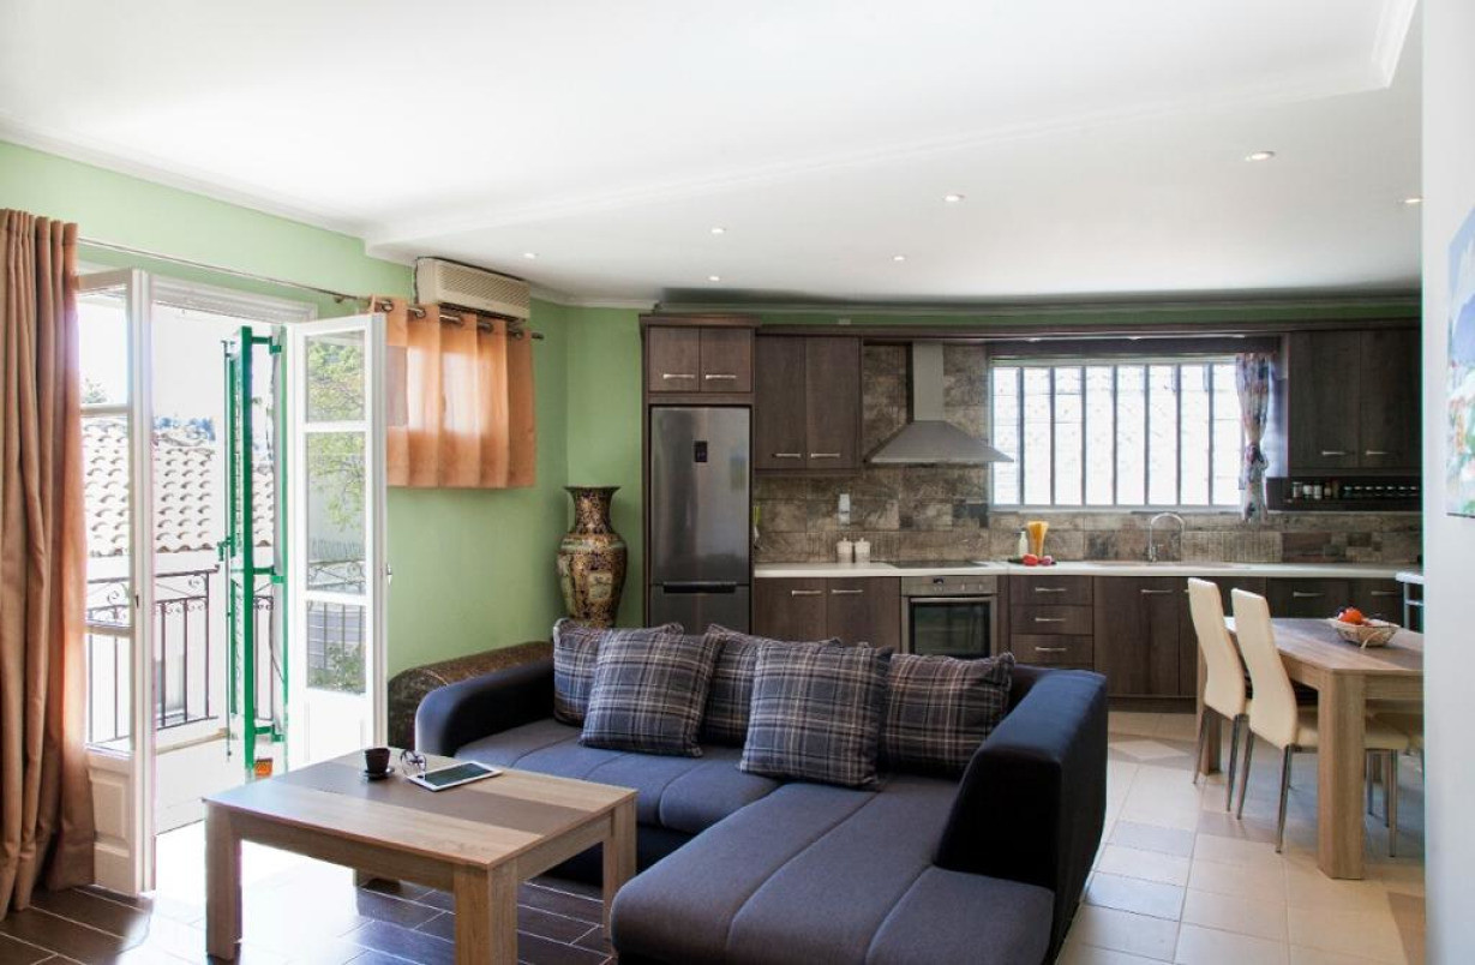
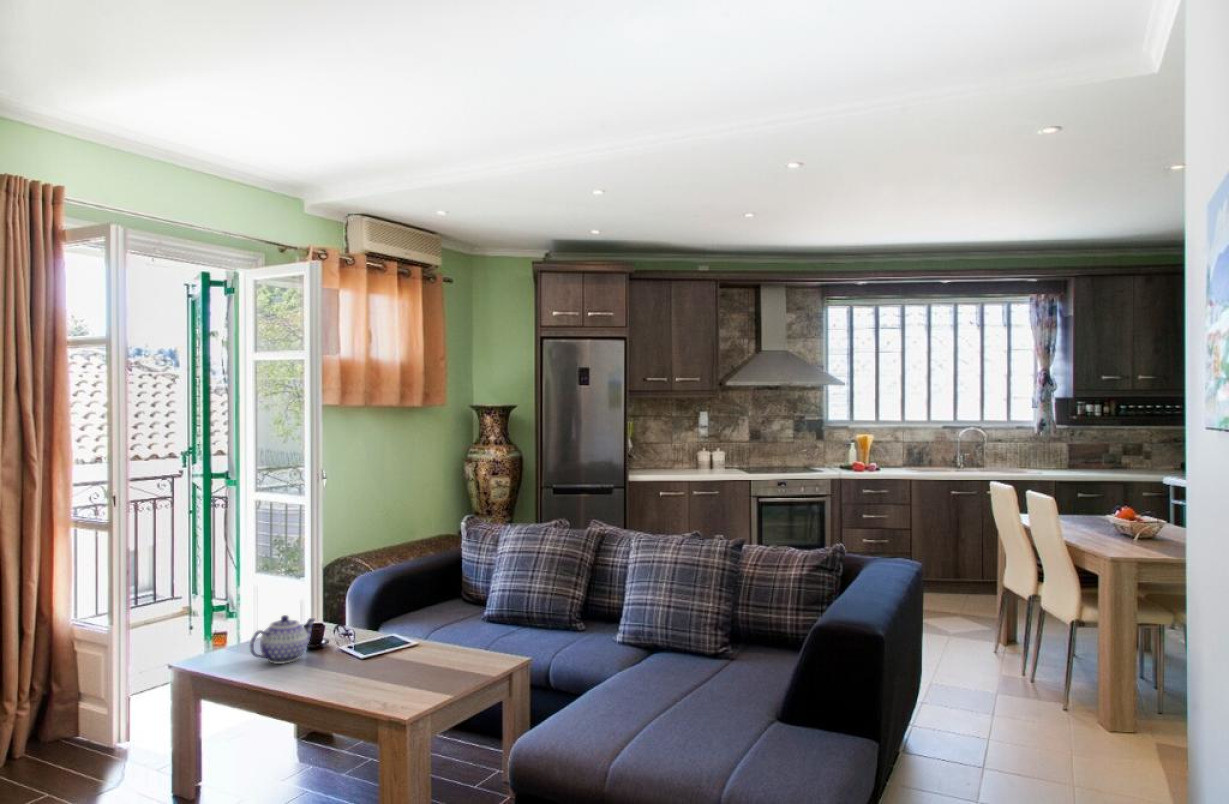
+ teapot [249,614,317,665]
